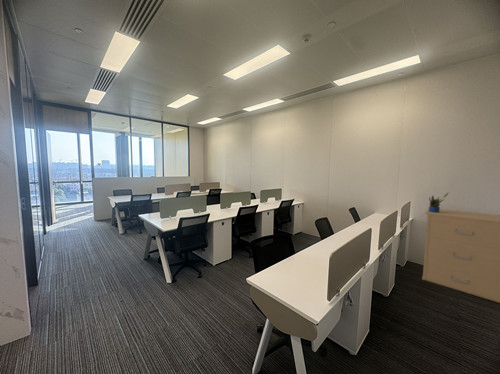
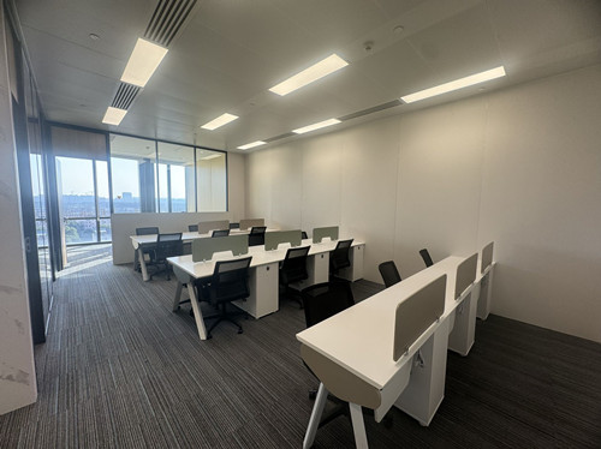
- filing cabinet [421,208,500,304]
- potted plant [428,191,450,213]
